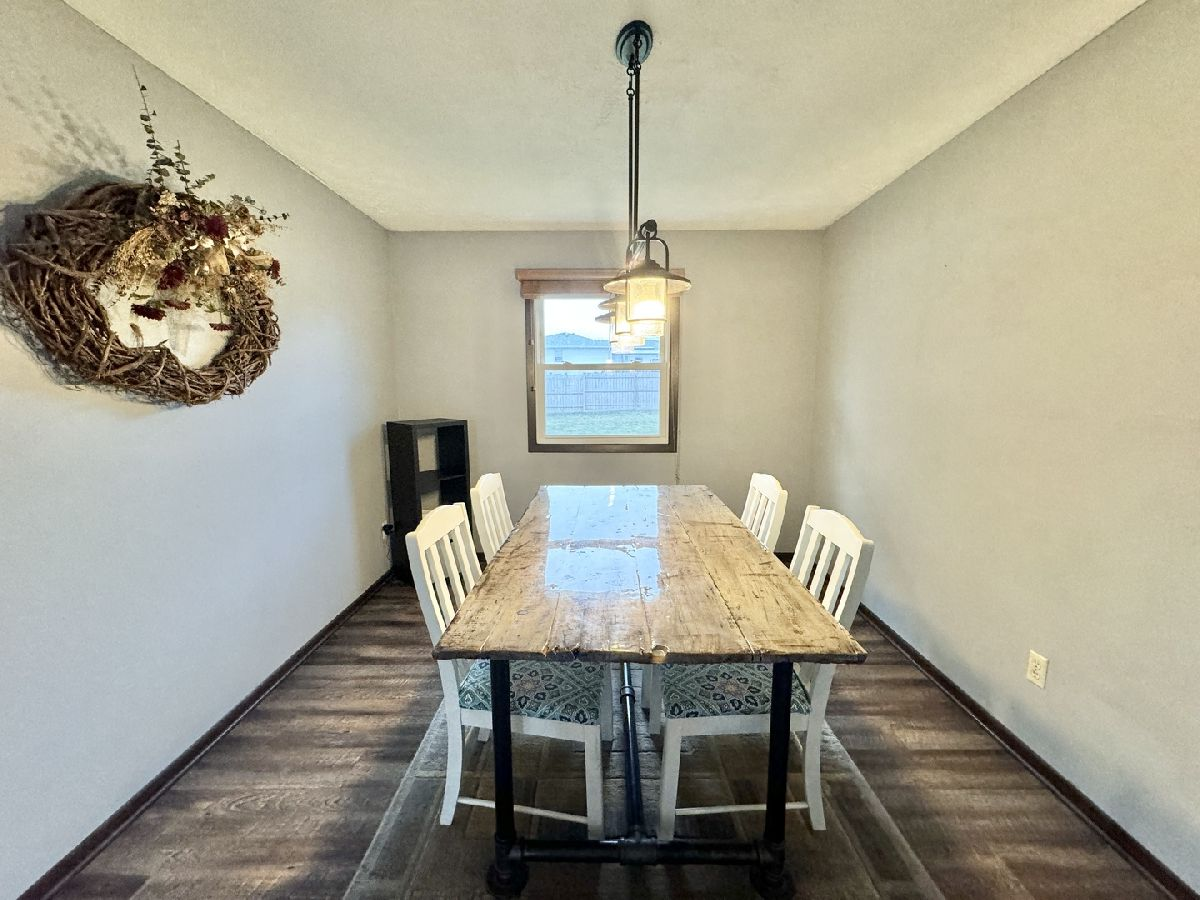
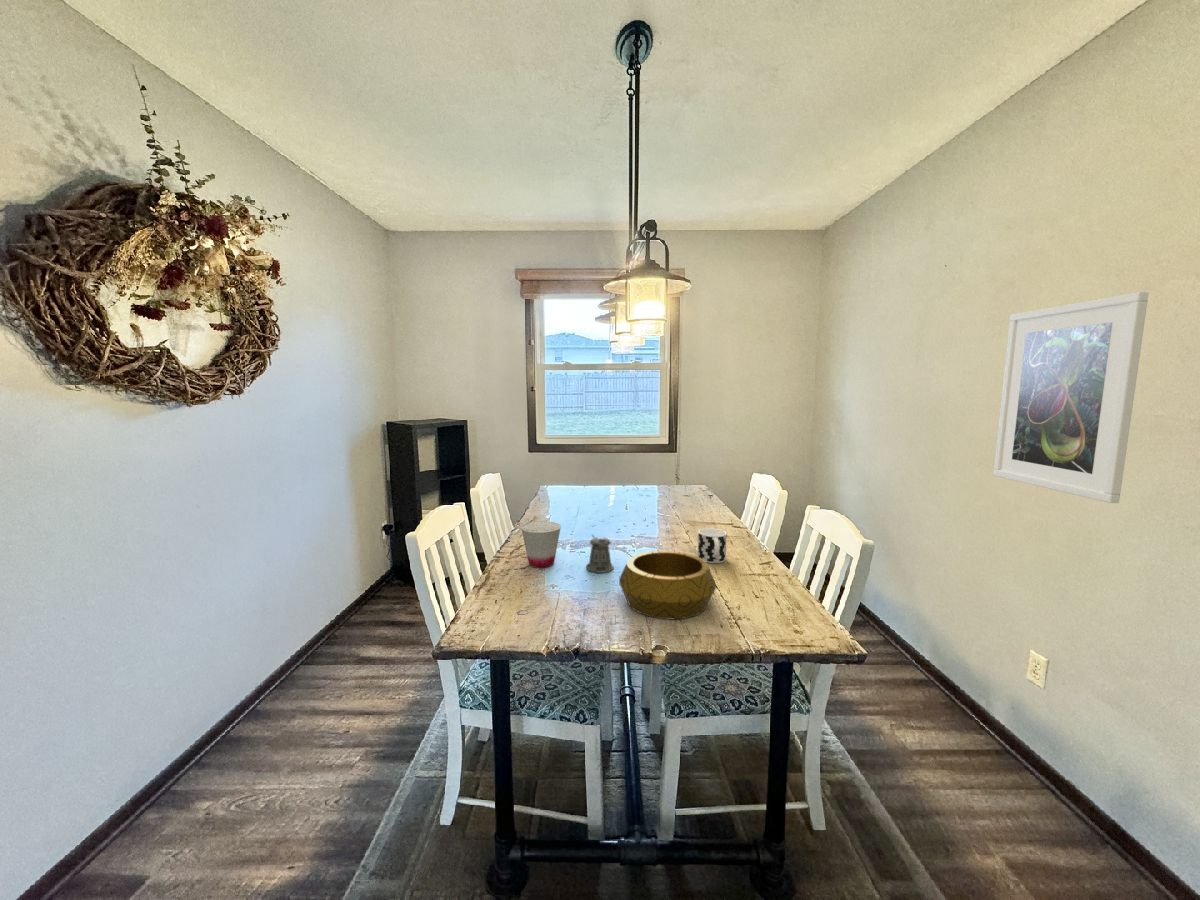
+ cup [697,527,728,564]
+ pepper shaker [585,533,615,574]
+ cup [520,520,562,569]
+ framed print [992,291,1149,504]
+ decorative bowl [618,550,717,620]
